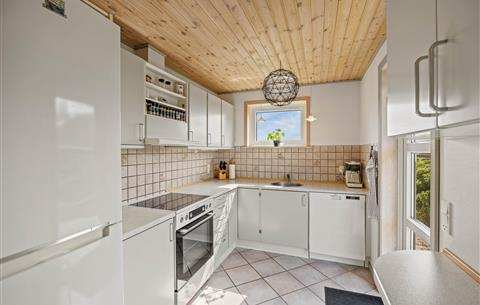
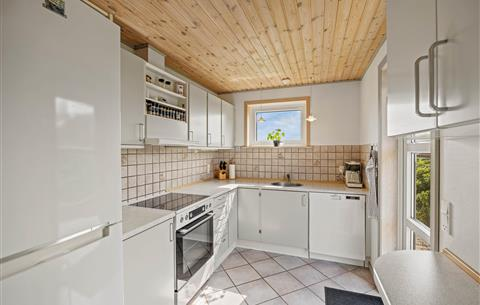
- pendant light [261,59,300,108]
